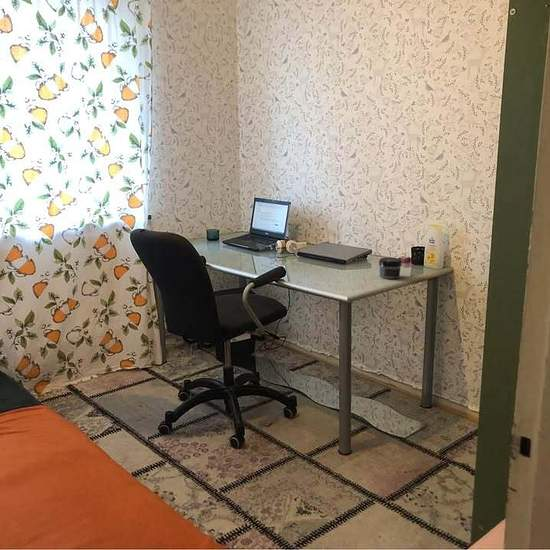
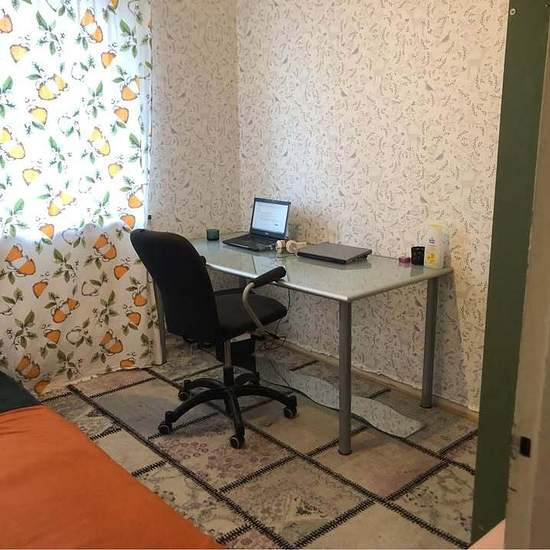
- jar [378,257,403,280]
